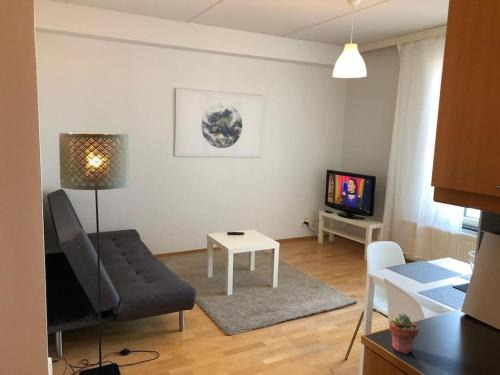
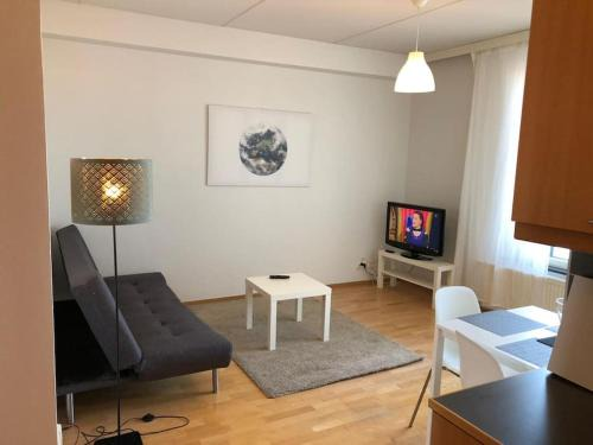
- potted succulent [388,312,420,355]
